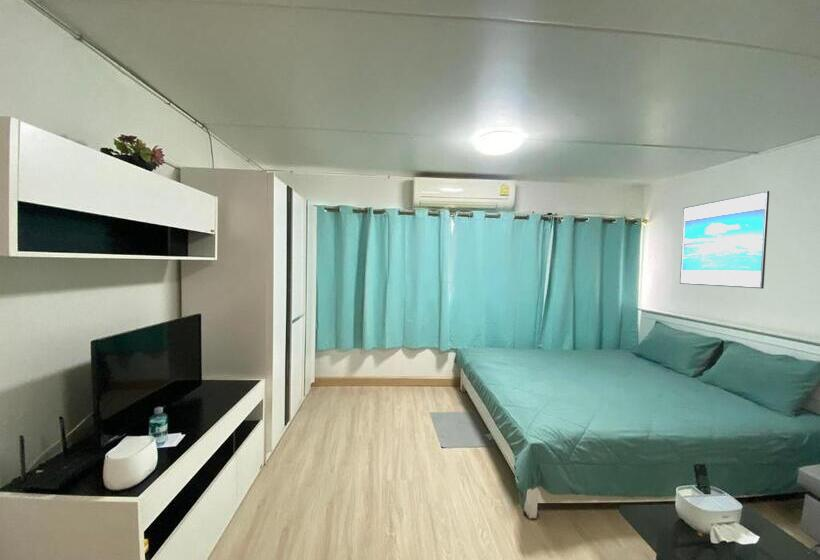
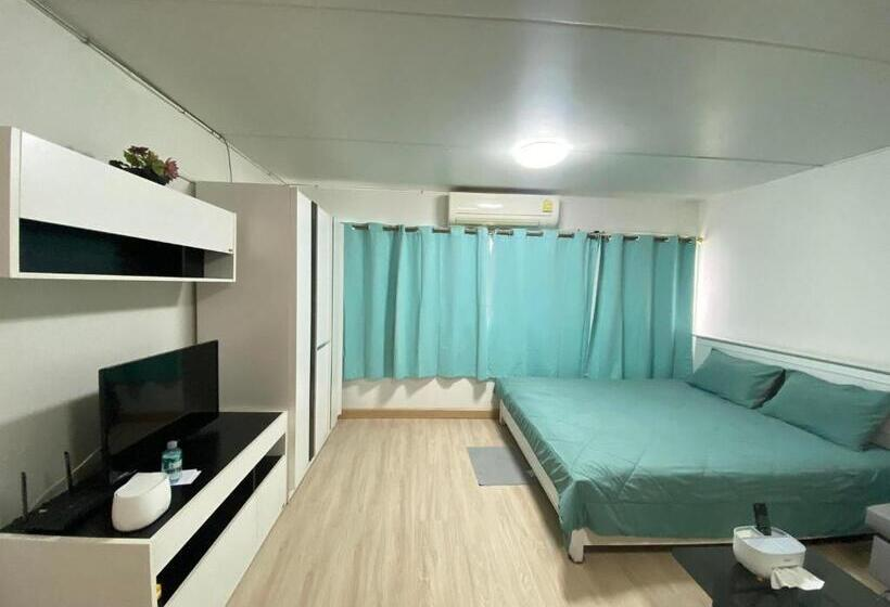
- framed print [678,190,770,289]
